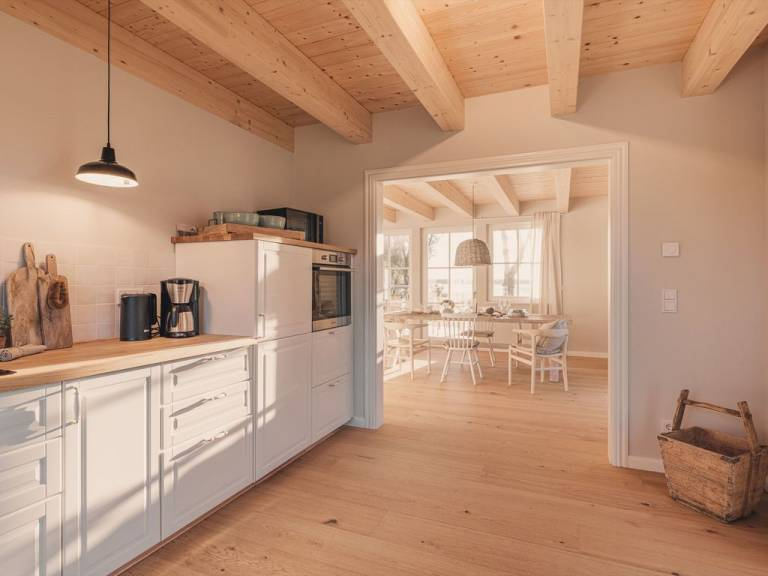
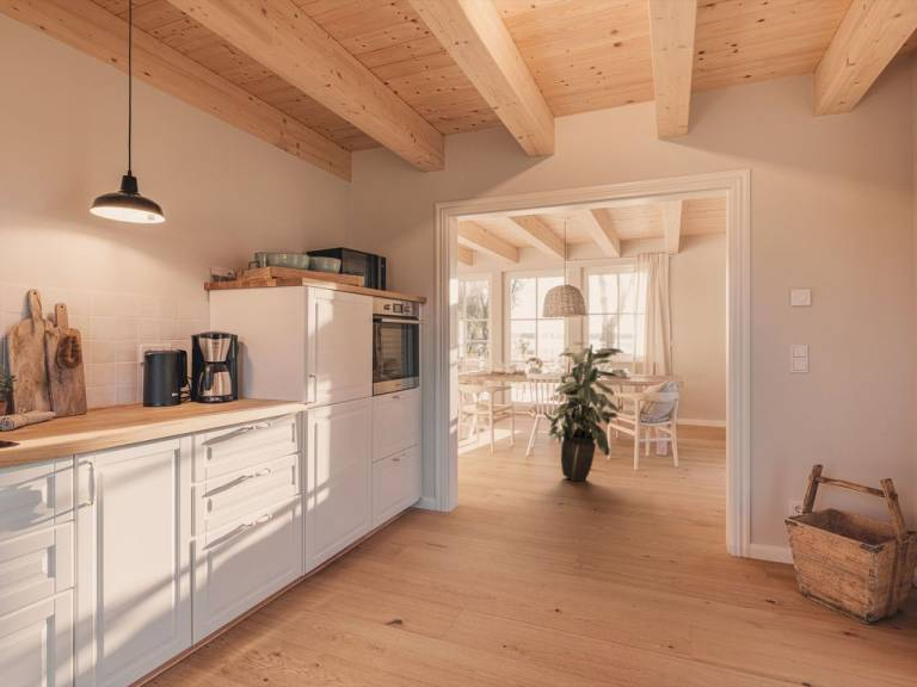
+ indoor plant [543,340,624,482]
